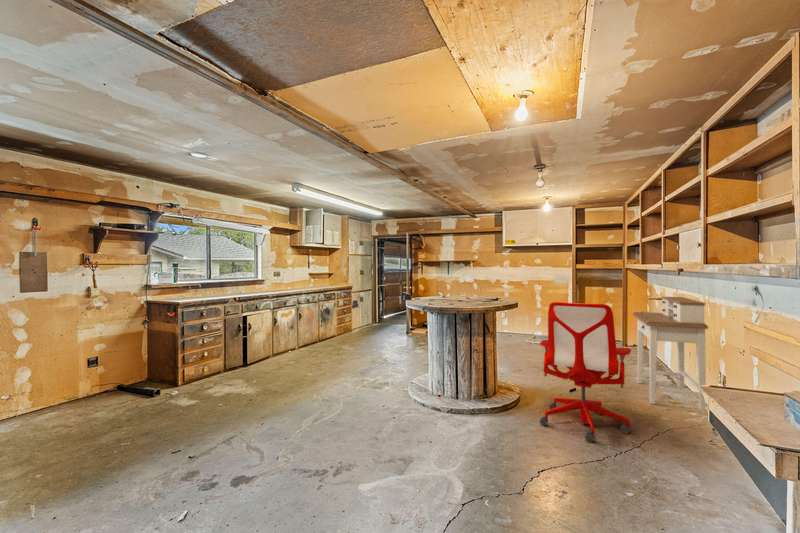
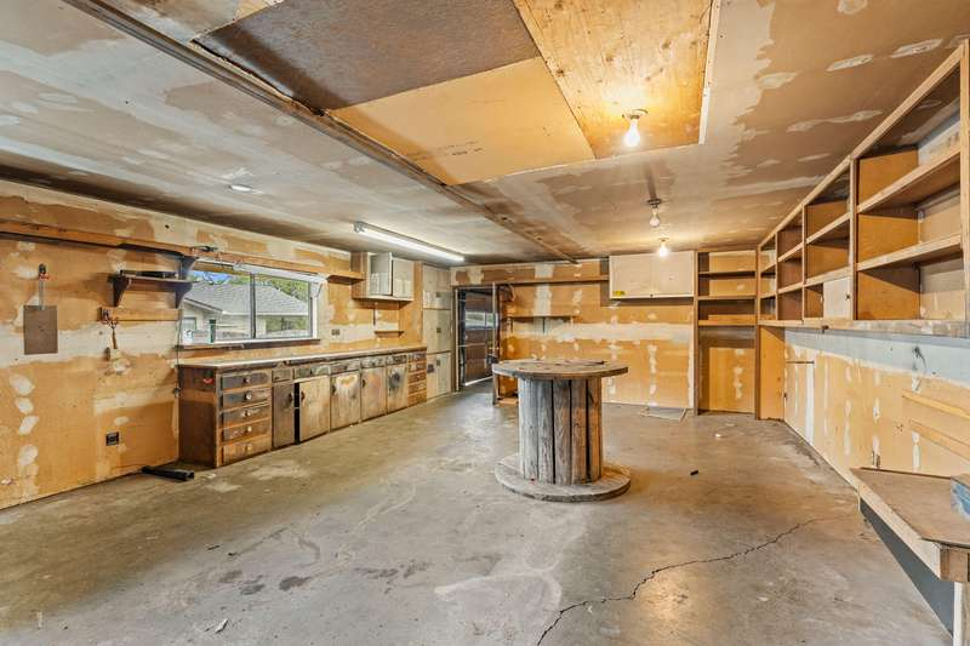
- office chair [539,301,632,443]
- desk [632,296,709,412]
